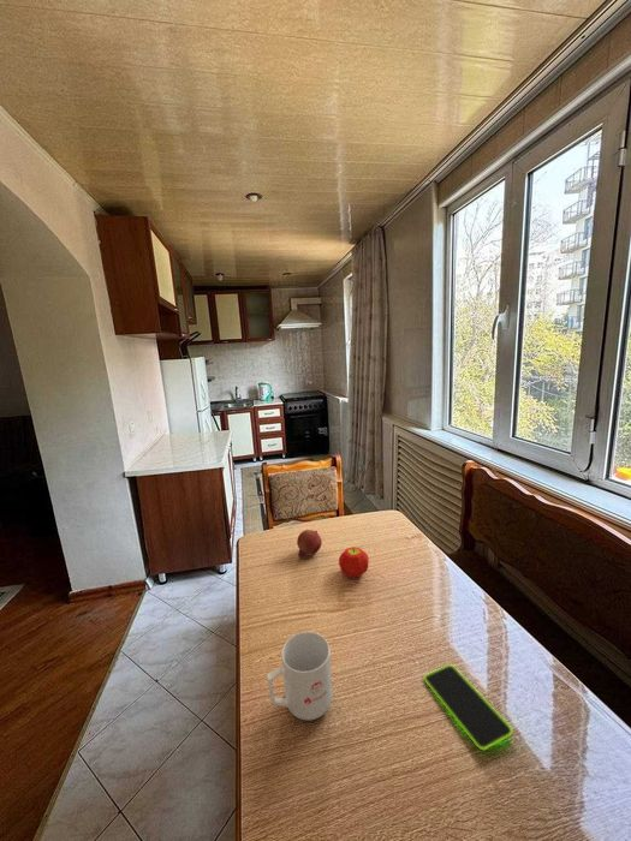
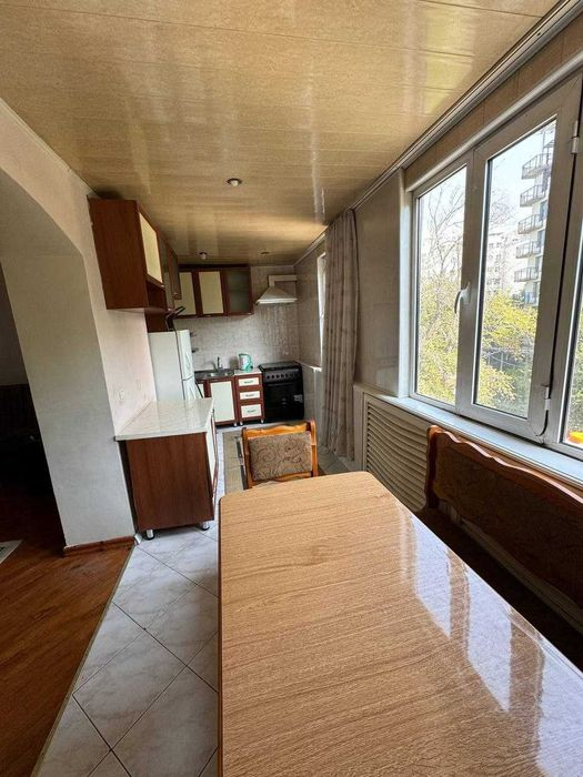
- mug [266,631,334,722]
- fruit [338,545,370,579]
- smartphone [423,663,513,752]
- fruit [296,529,323,559]
